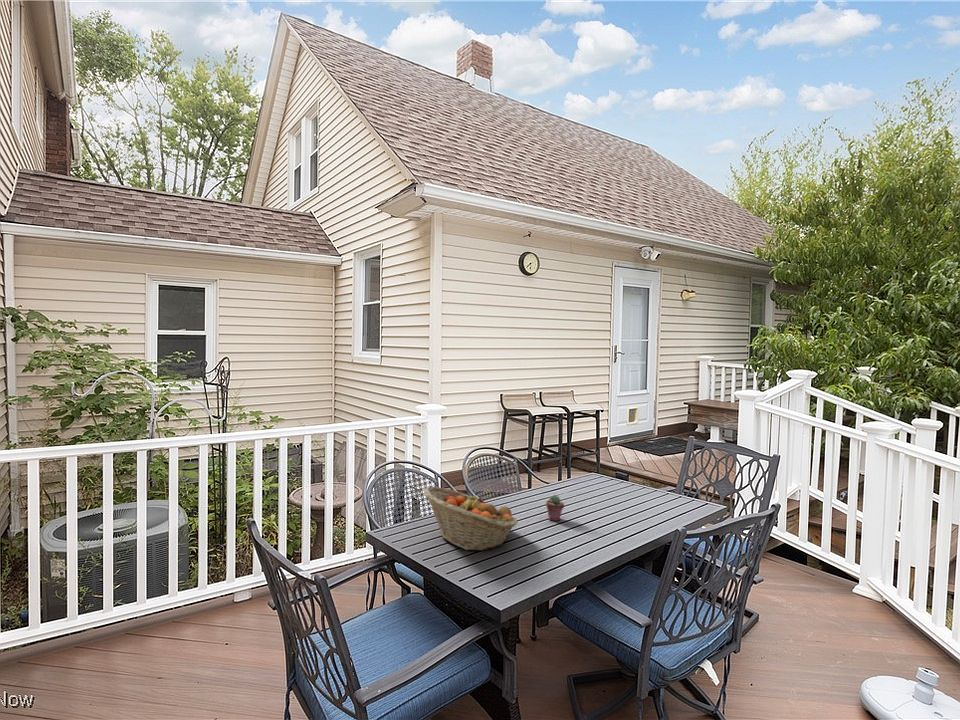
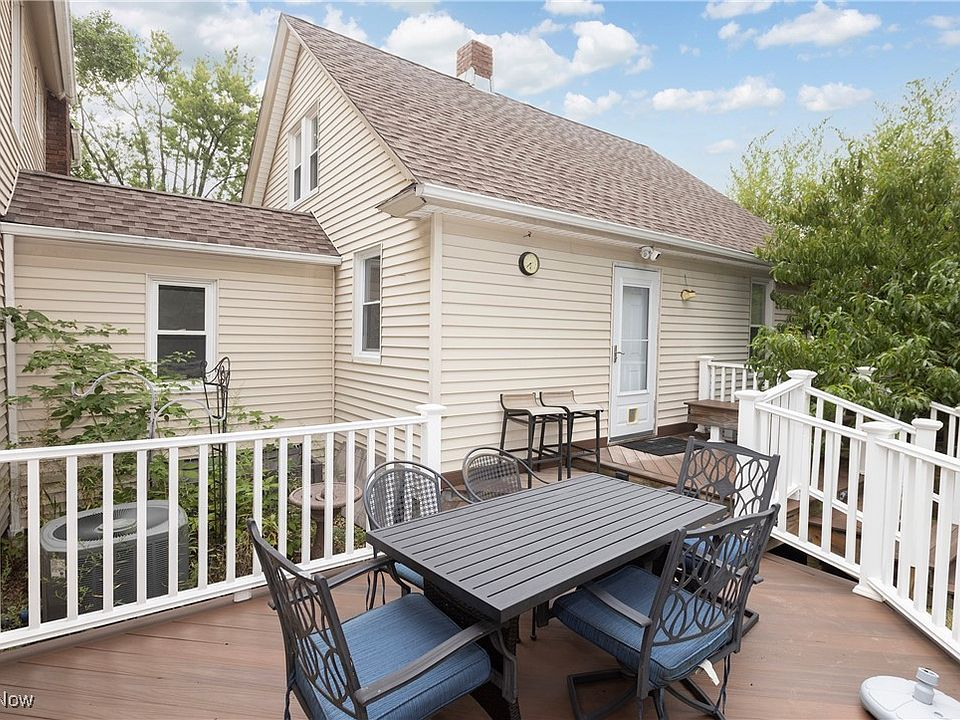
- potted succulent [545,494,565,522]
- fruit basket [422,486,519,552]
